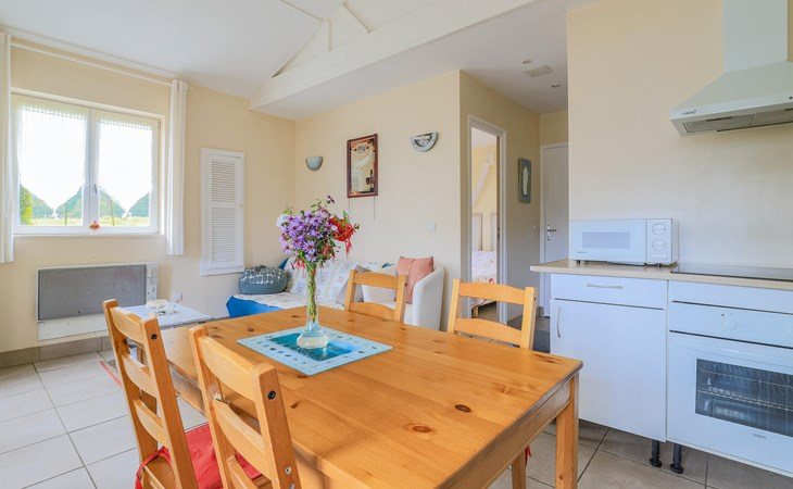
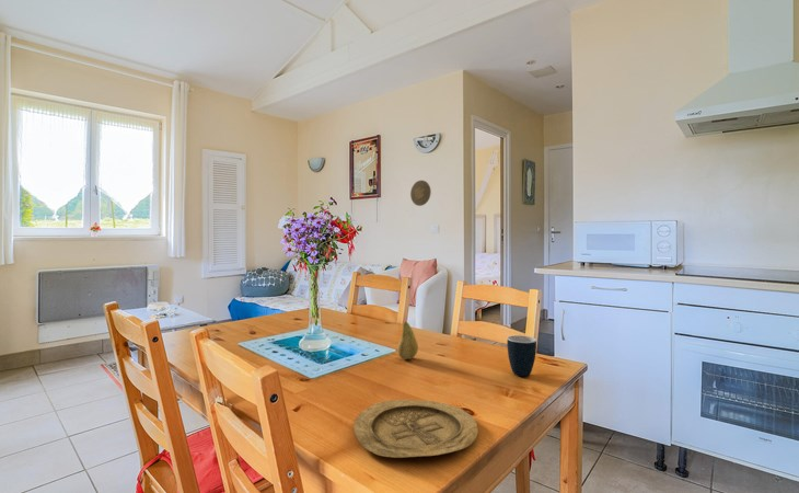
+ mug [506,334,537,377]
+ fruit [396,321,419,360]
+ decorative plate [409,180,432,207]
+ plate [352,399,479,459]
